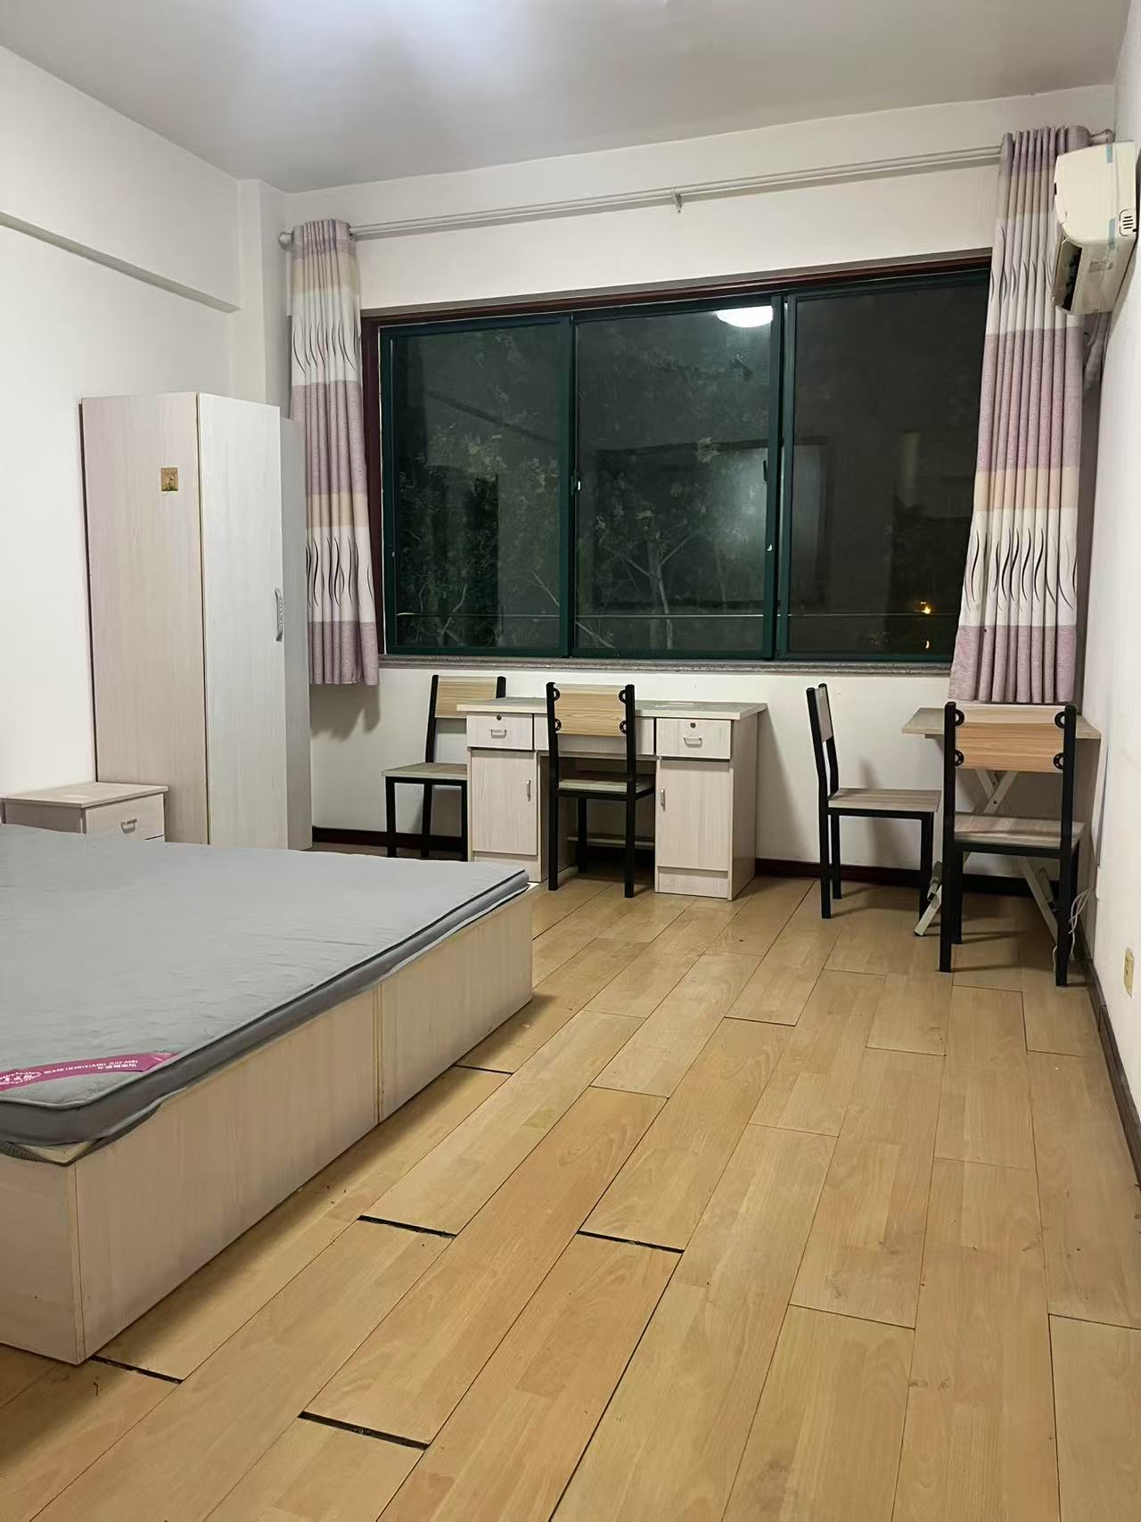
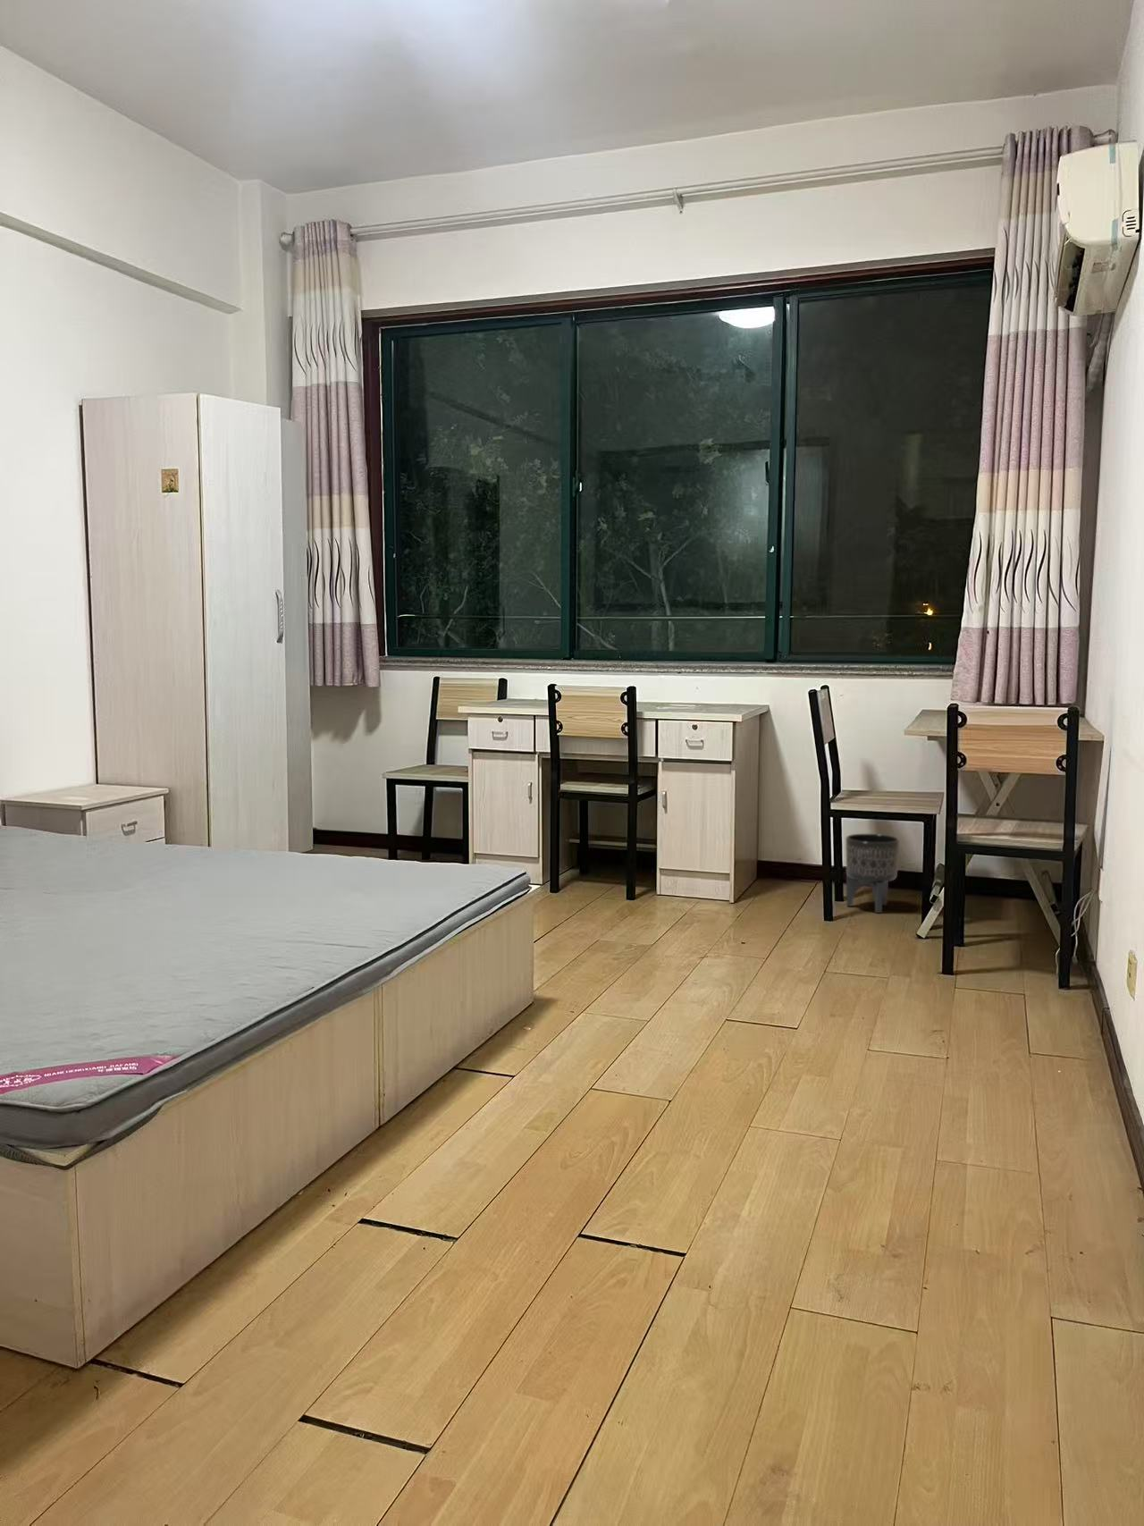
+ planter [845,833,901,913]
